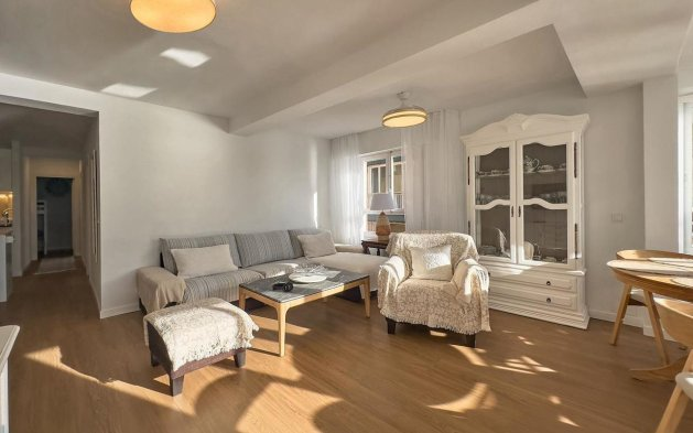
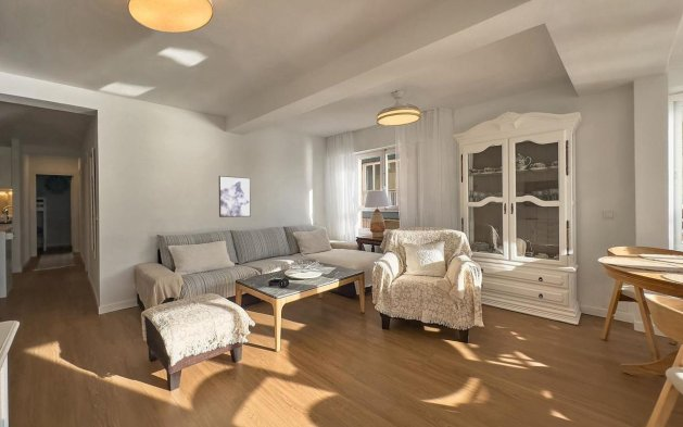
+ wall art [218,175,252,218]
